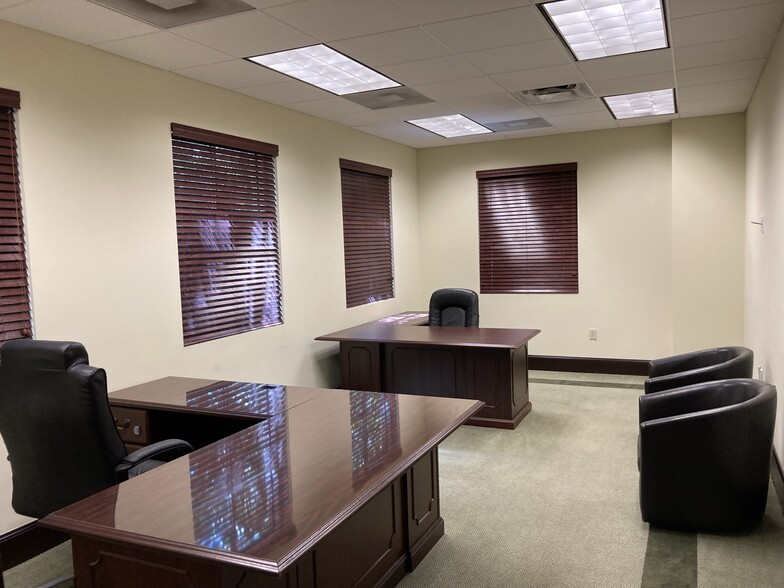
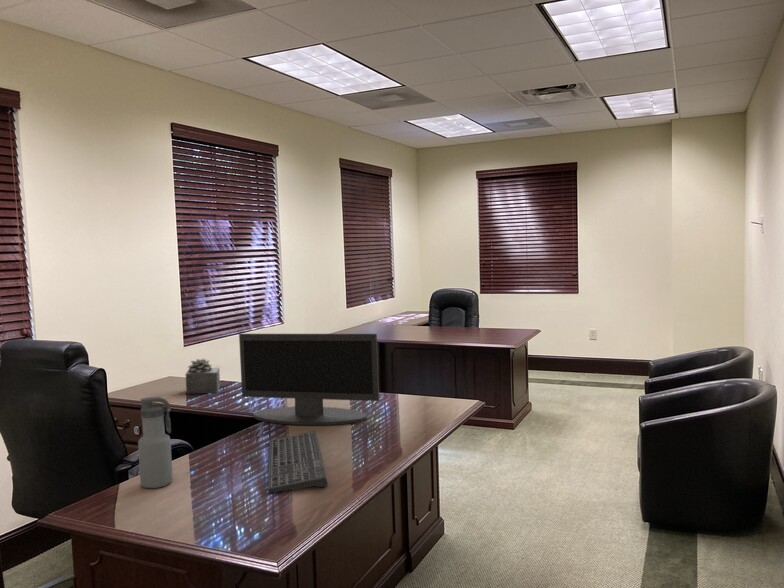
+ succulent plant [185,358,221,395]
+ monitor [238,333,380,426]
+ keyboard [267,430,329,494]
+ water bottle [137,396,174,489]
